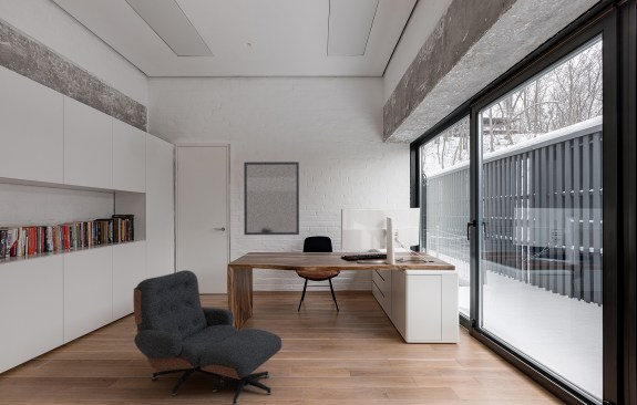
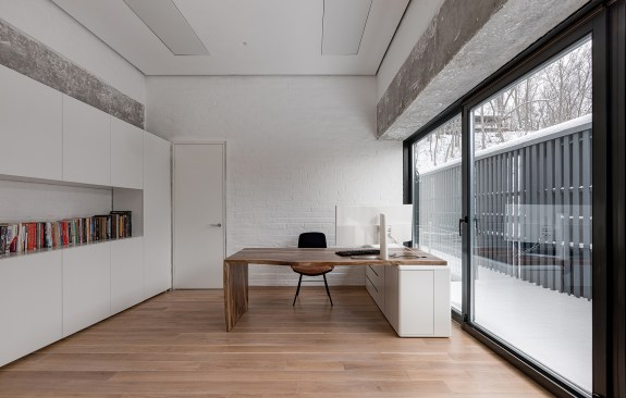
- lounge chair [132,269,282,405]
- home mirror [243,160,300,236]
